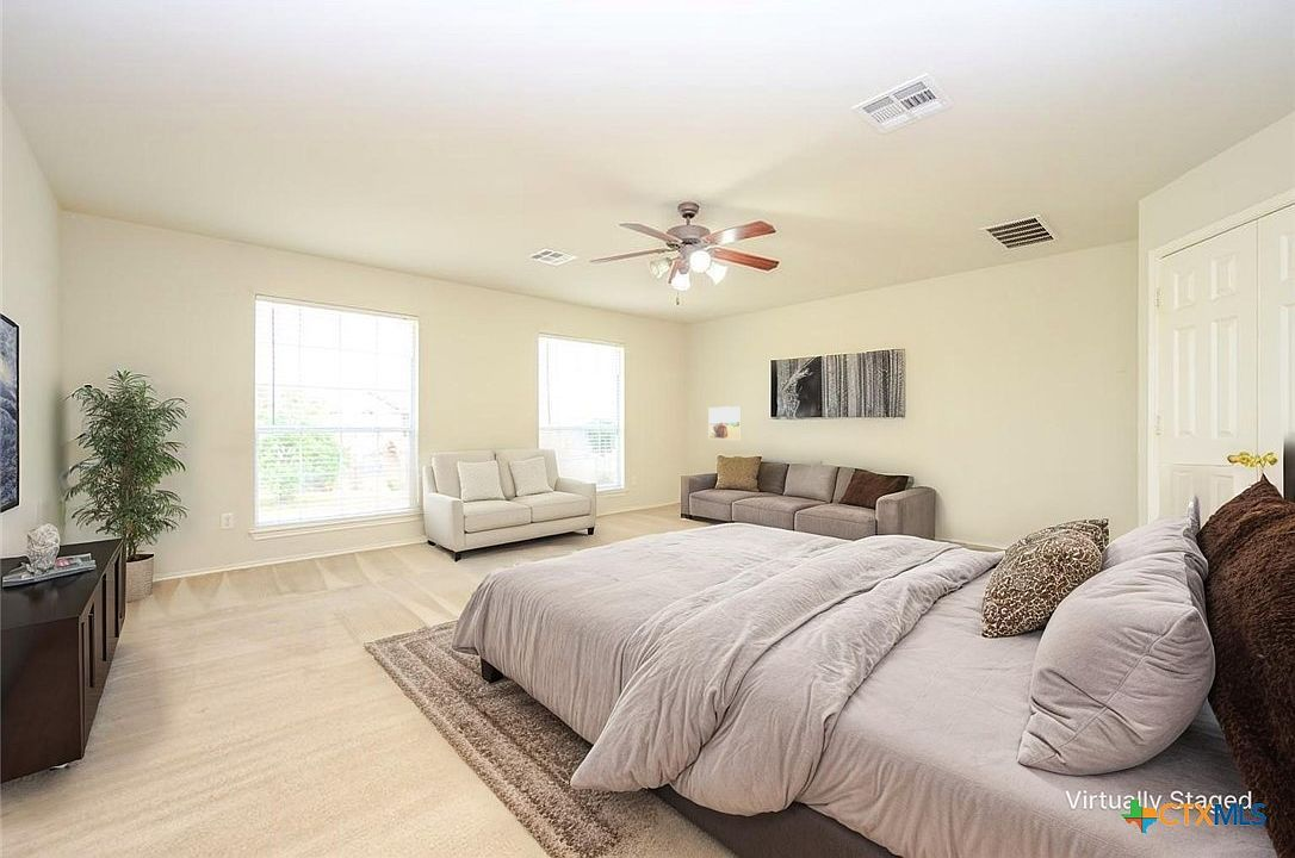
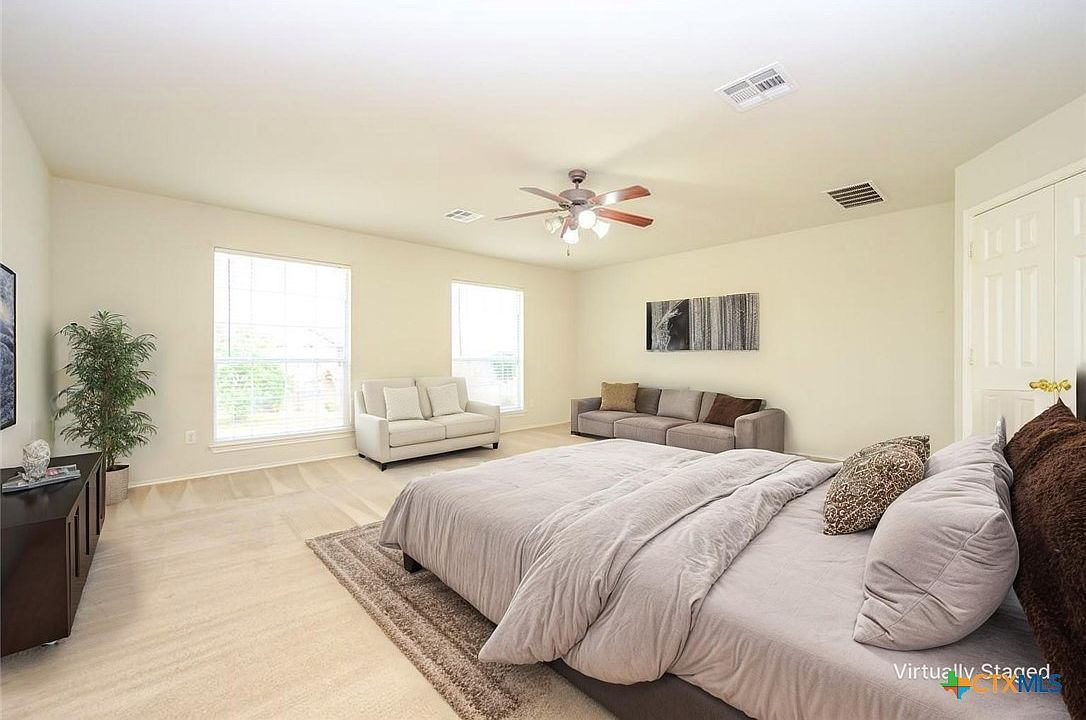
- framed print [708,405,743,441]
